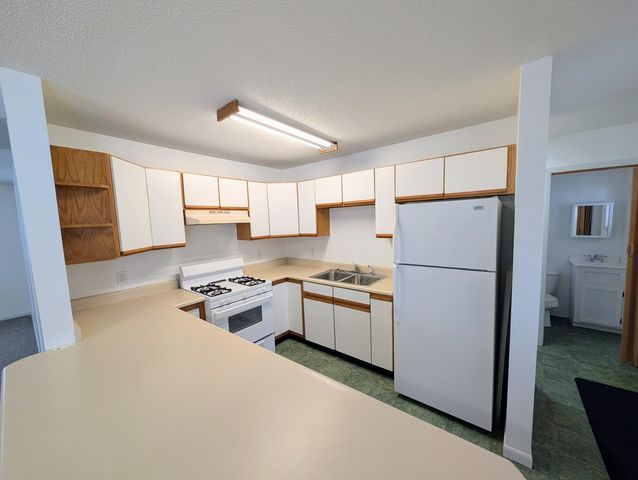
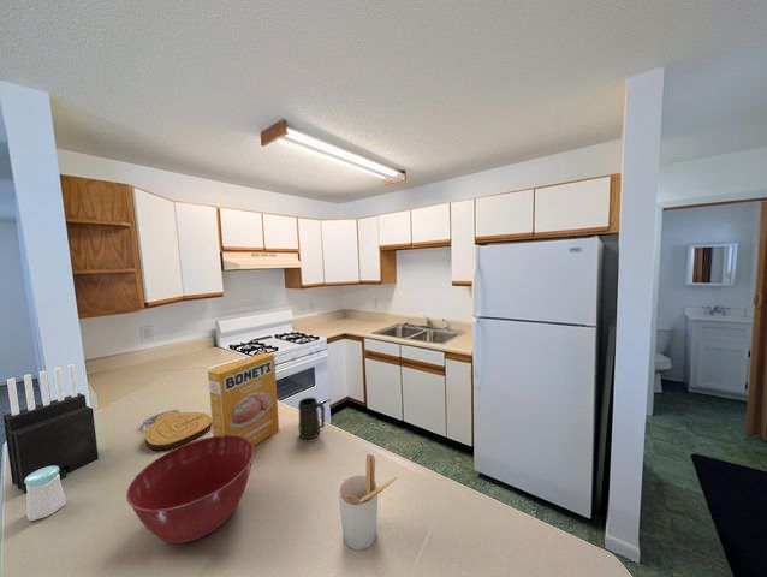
+ key chain [142,409,213,451]
+ knife block [2,363,100,494]
+ mug [297,397,326,440]
+ utensil holder [338,453,398,551]
+ mixing bowl [125,435,256,545]
+ cereal box [207,351,280,447]
+ salt shaker [24,466,67,522]
